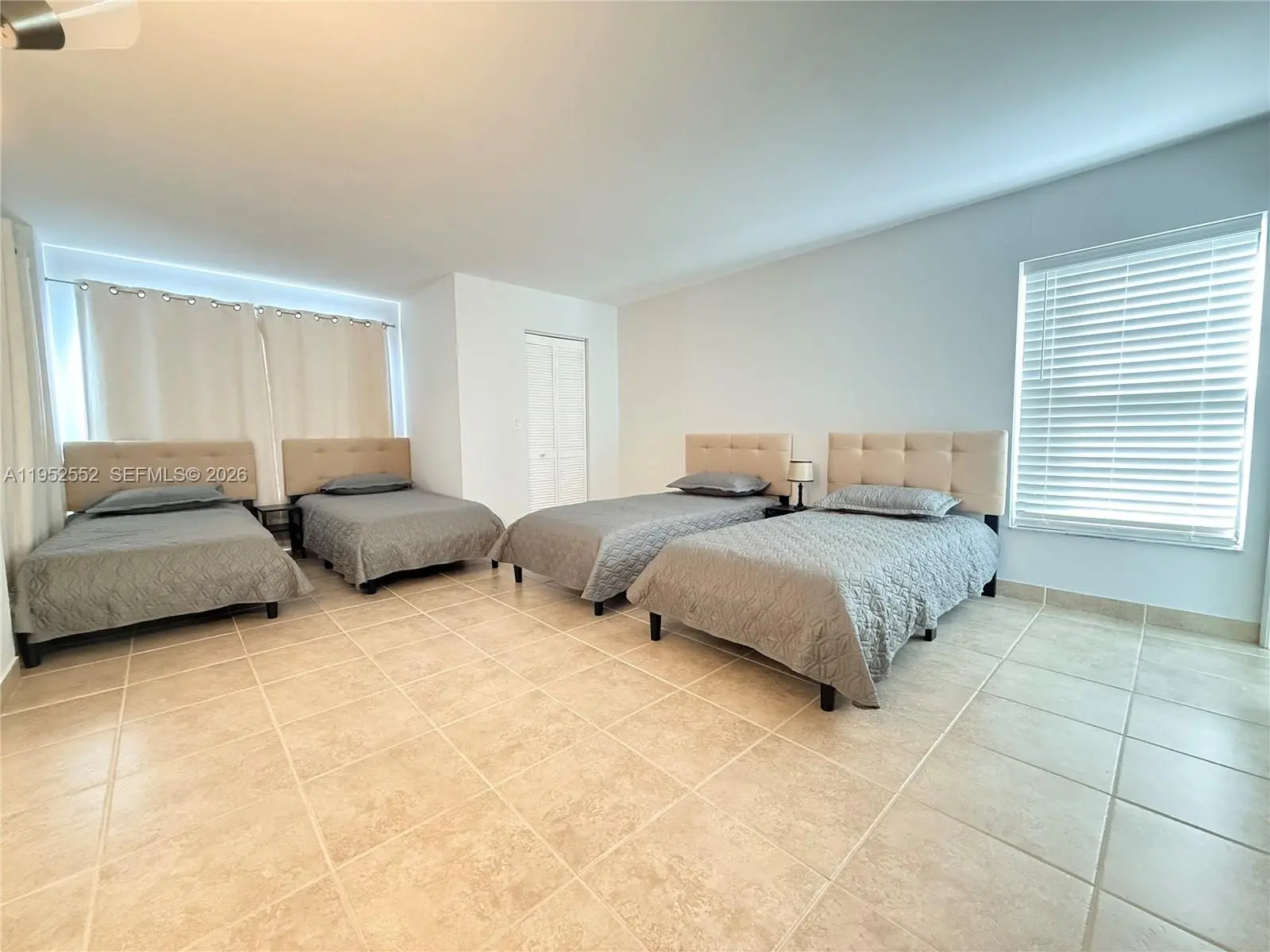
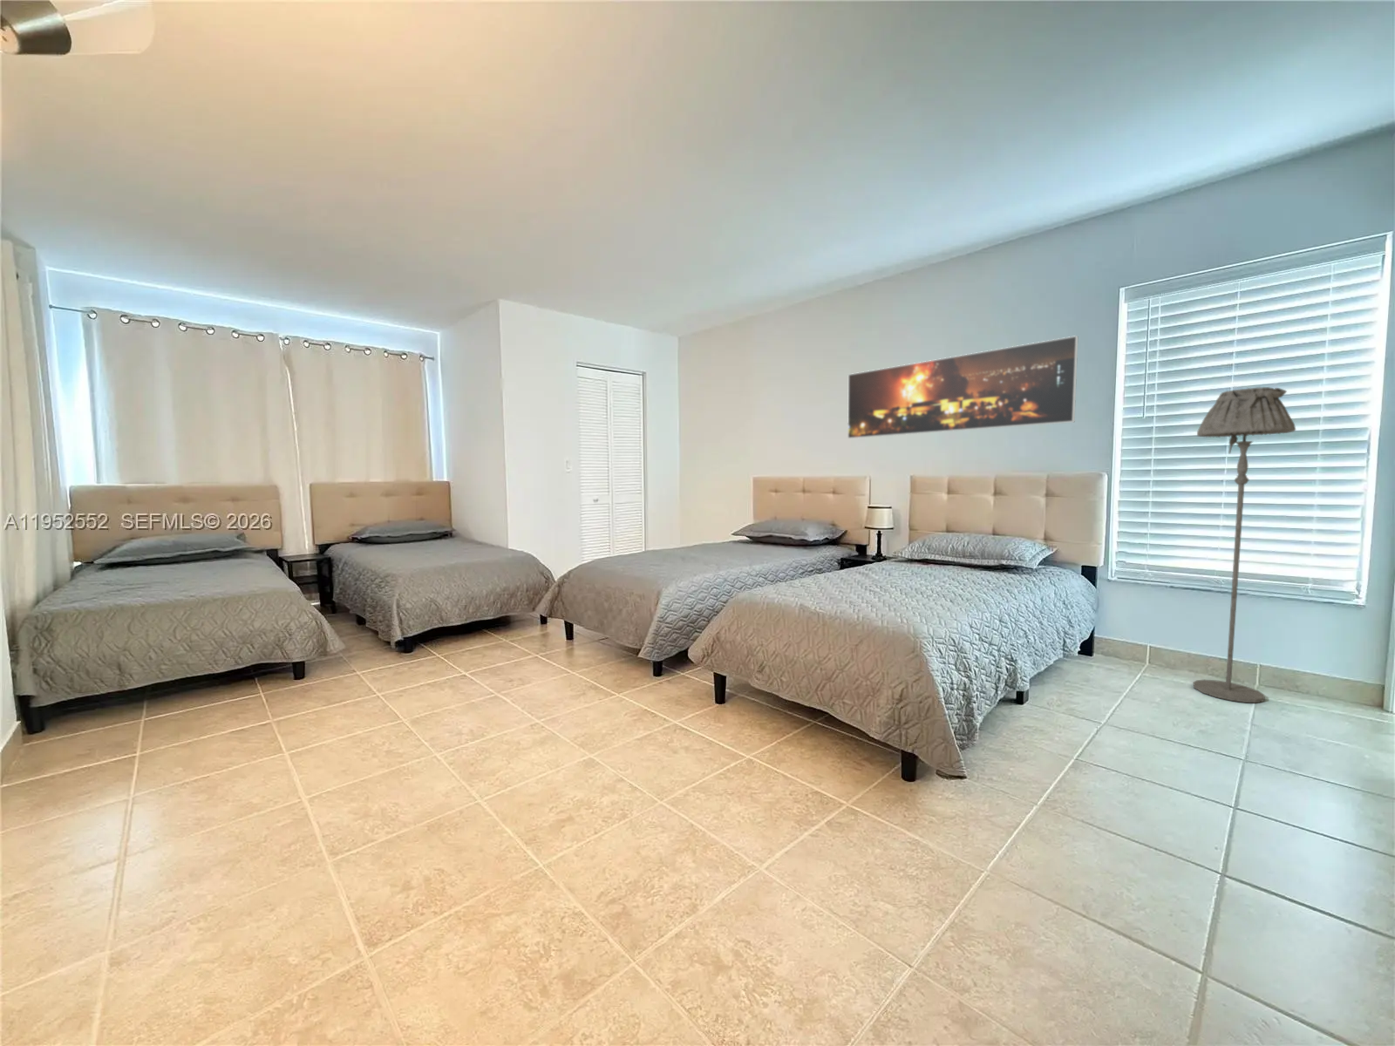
+ floor lamp [1192,386,1296,703]
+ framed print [847,335,1079,439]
